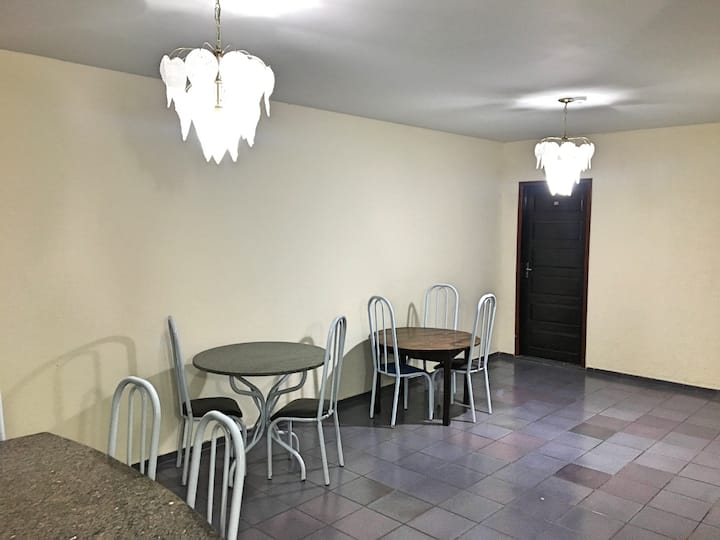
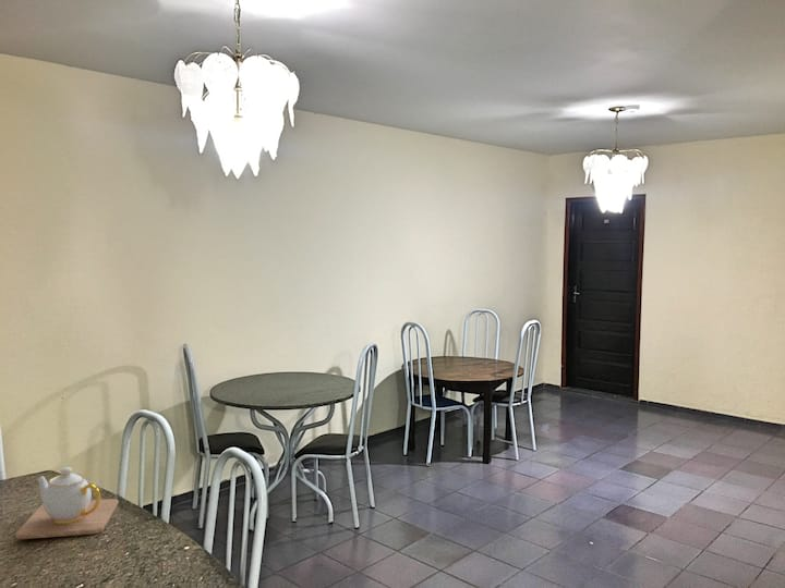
+ teapot [14,466,120,540]
